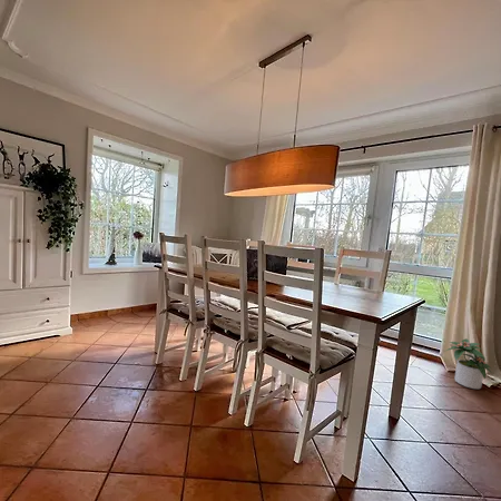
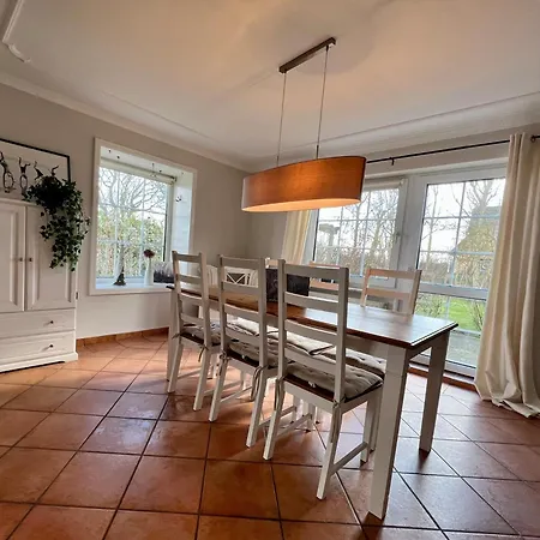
- potted plant [443,337,493,390]
